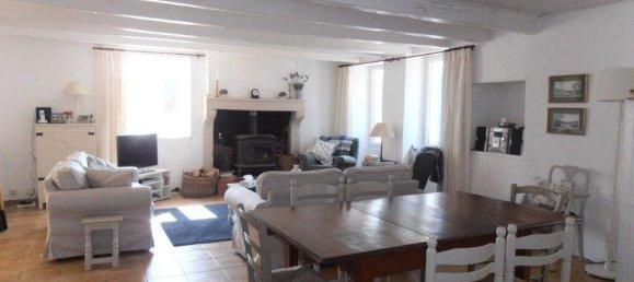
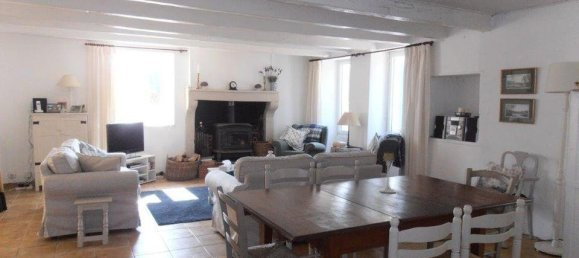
+ candle holder [378,152,397,194]
